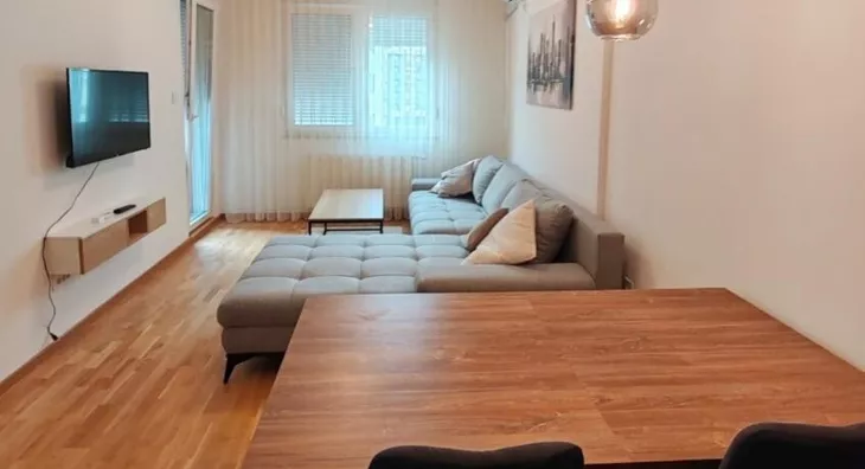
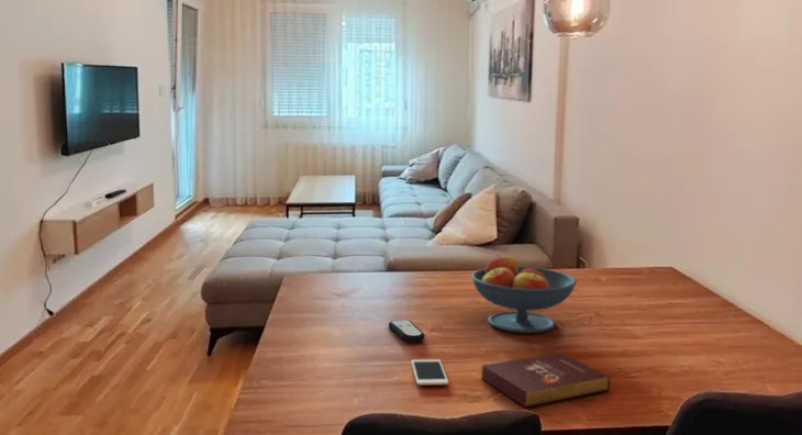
+ cell phone [410,358,449,387]
+ book [480,352,612,408]
+ fruit bowl [470,254,578,334]
+ remote control [388,319,426,343]
